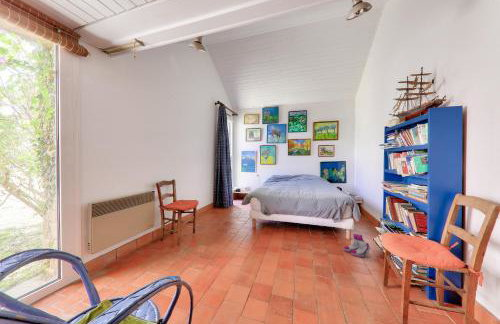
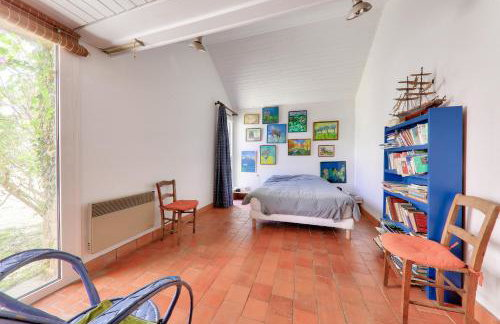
- boots [343,233,371,258]
